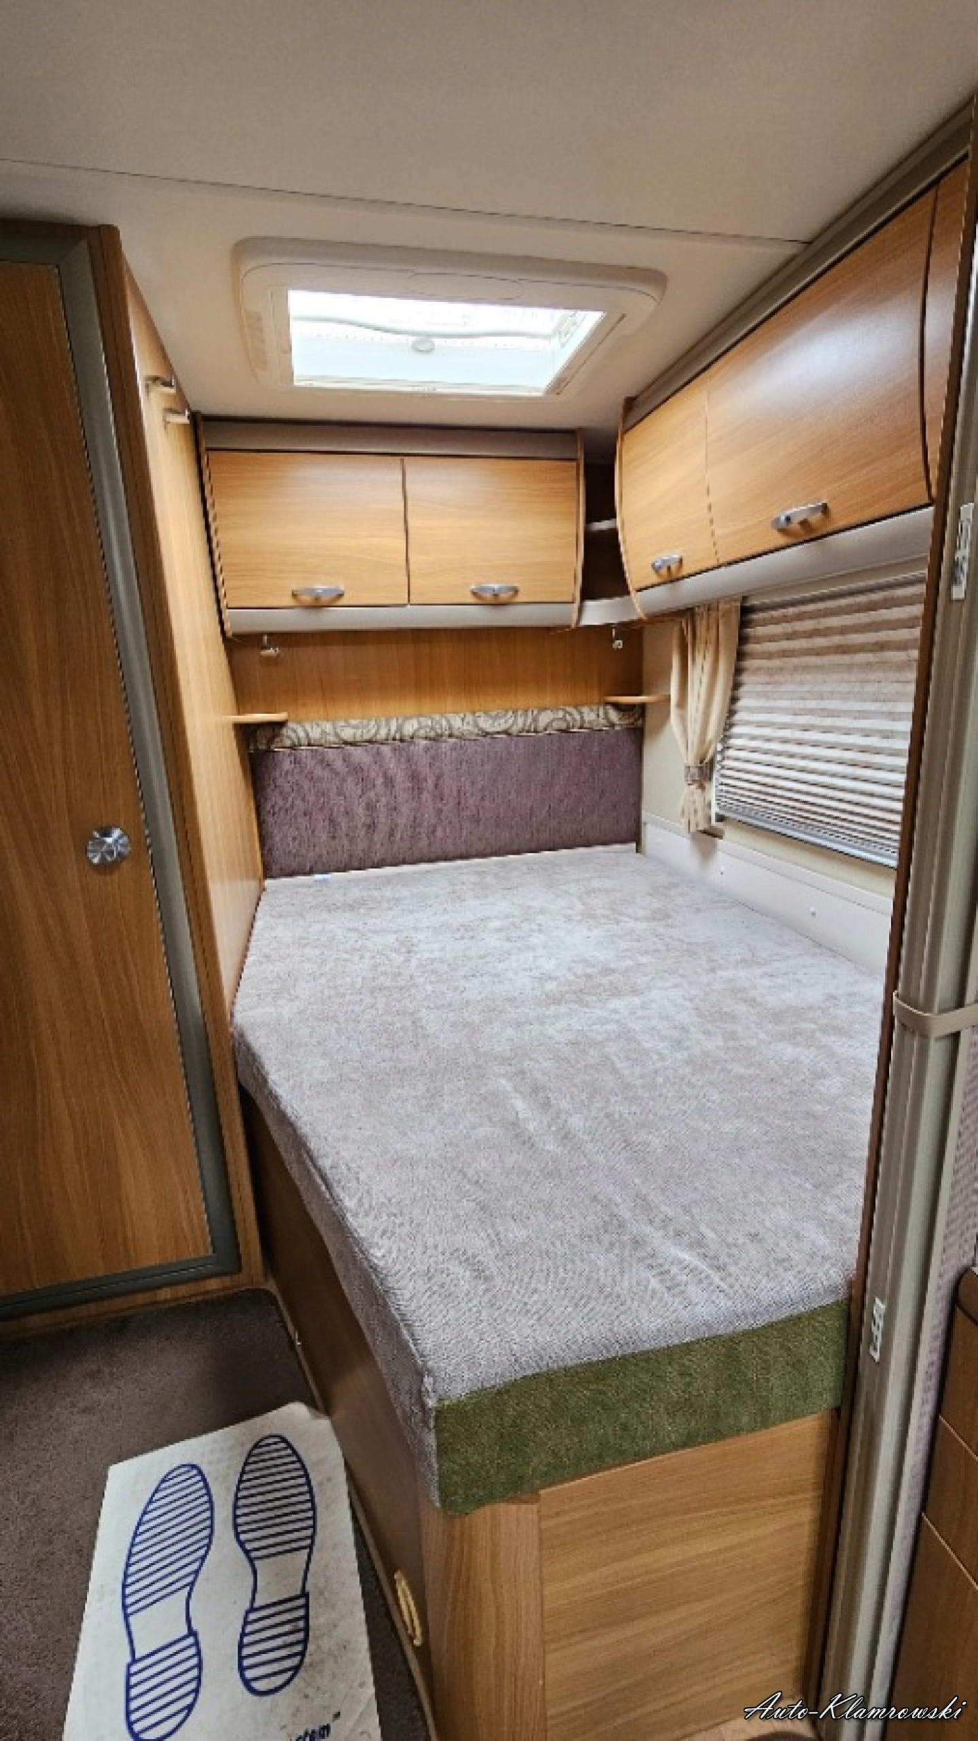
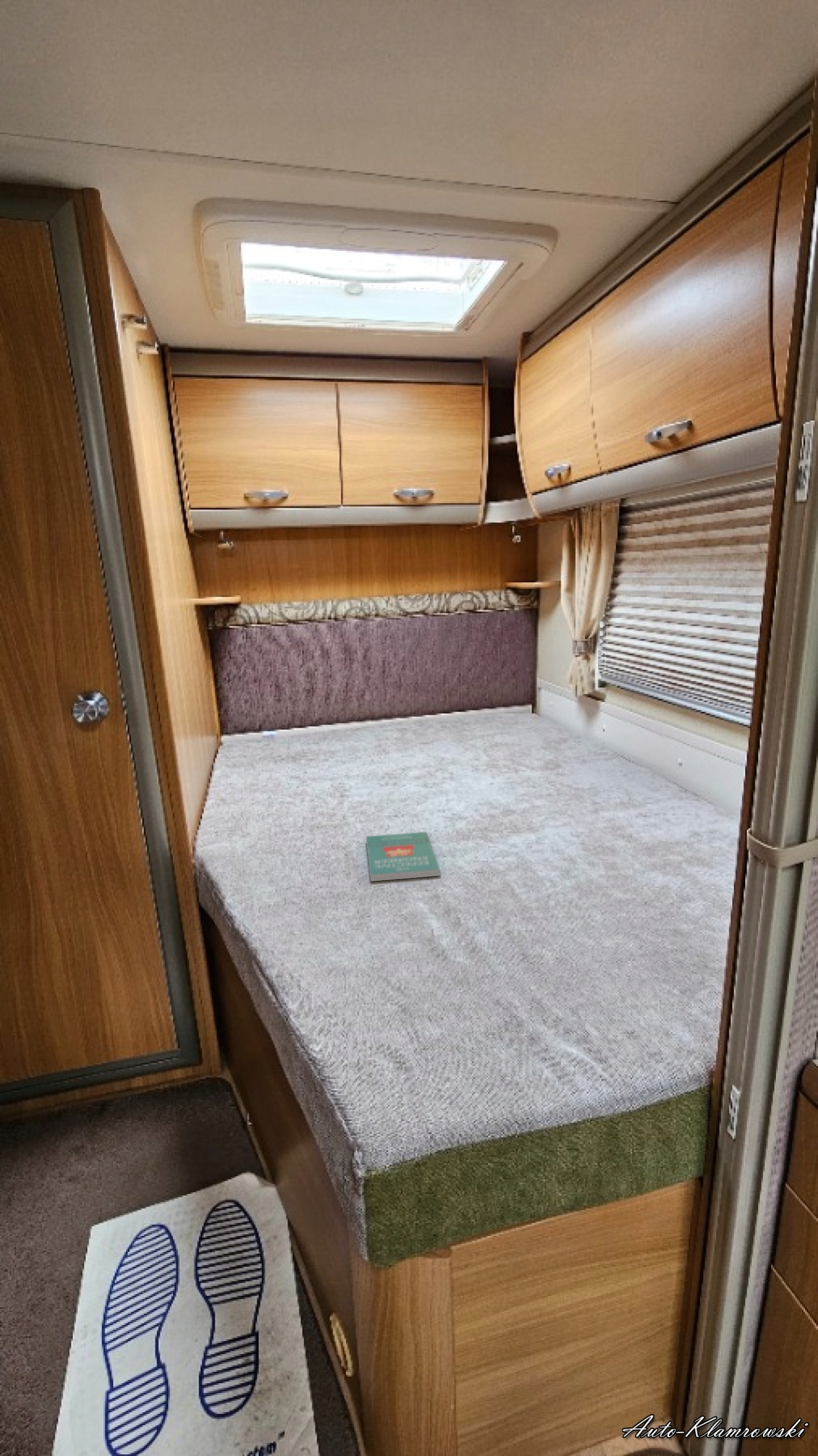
+ book [366,832,441,882]
